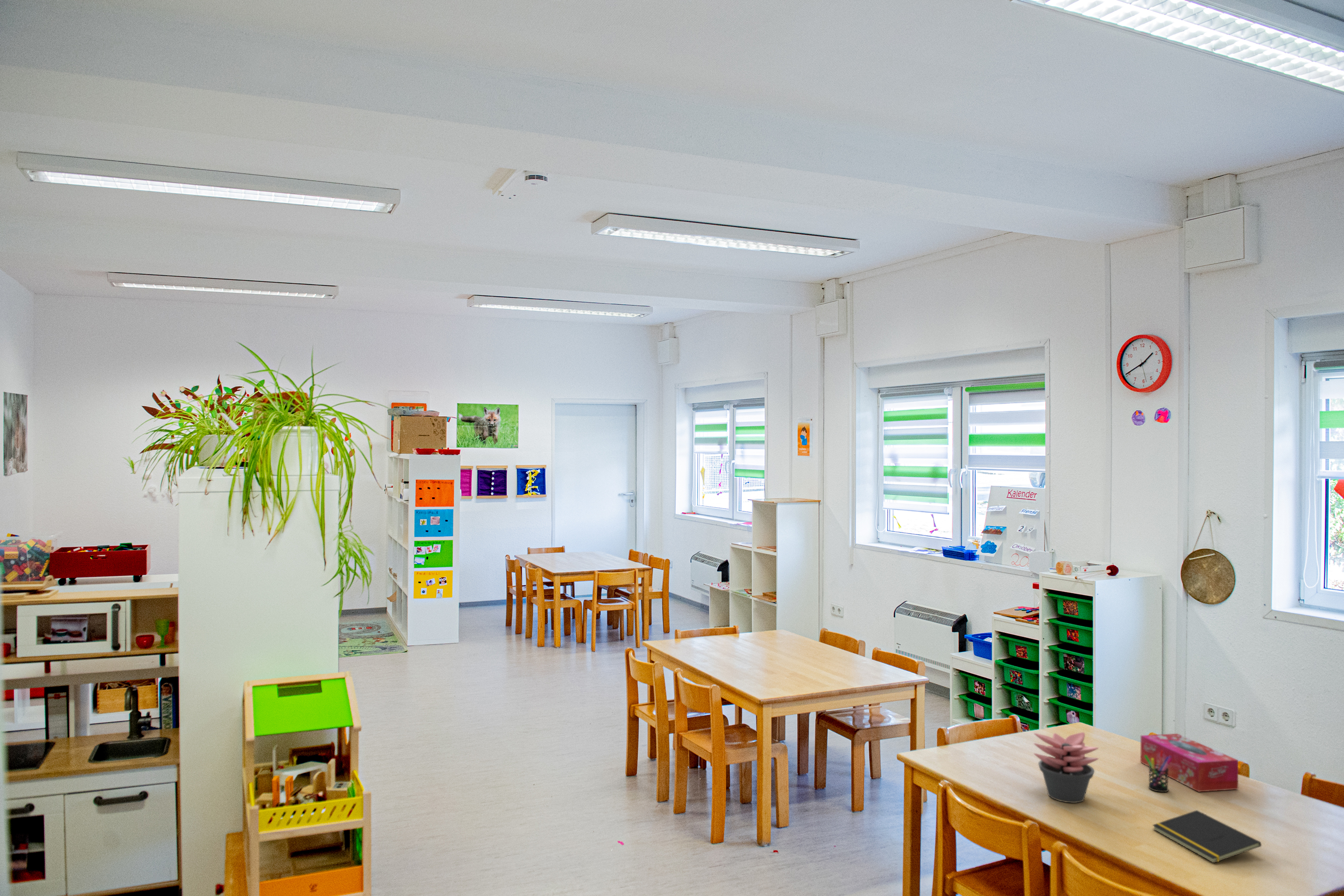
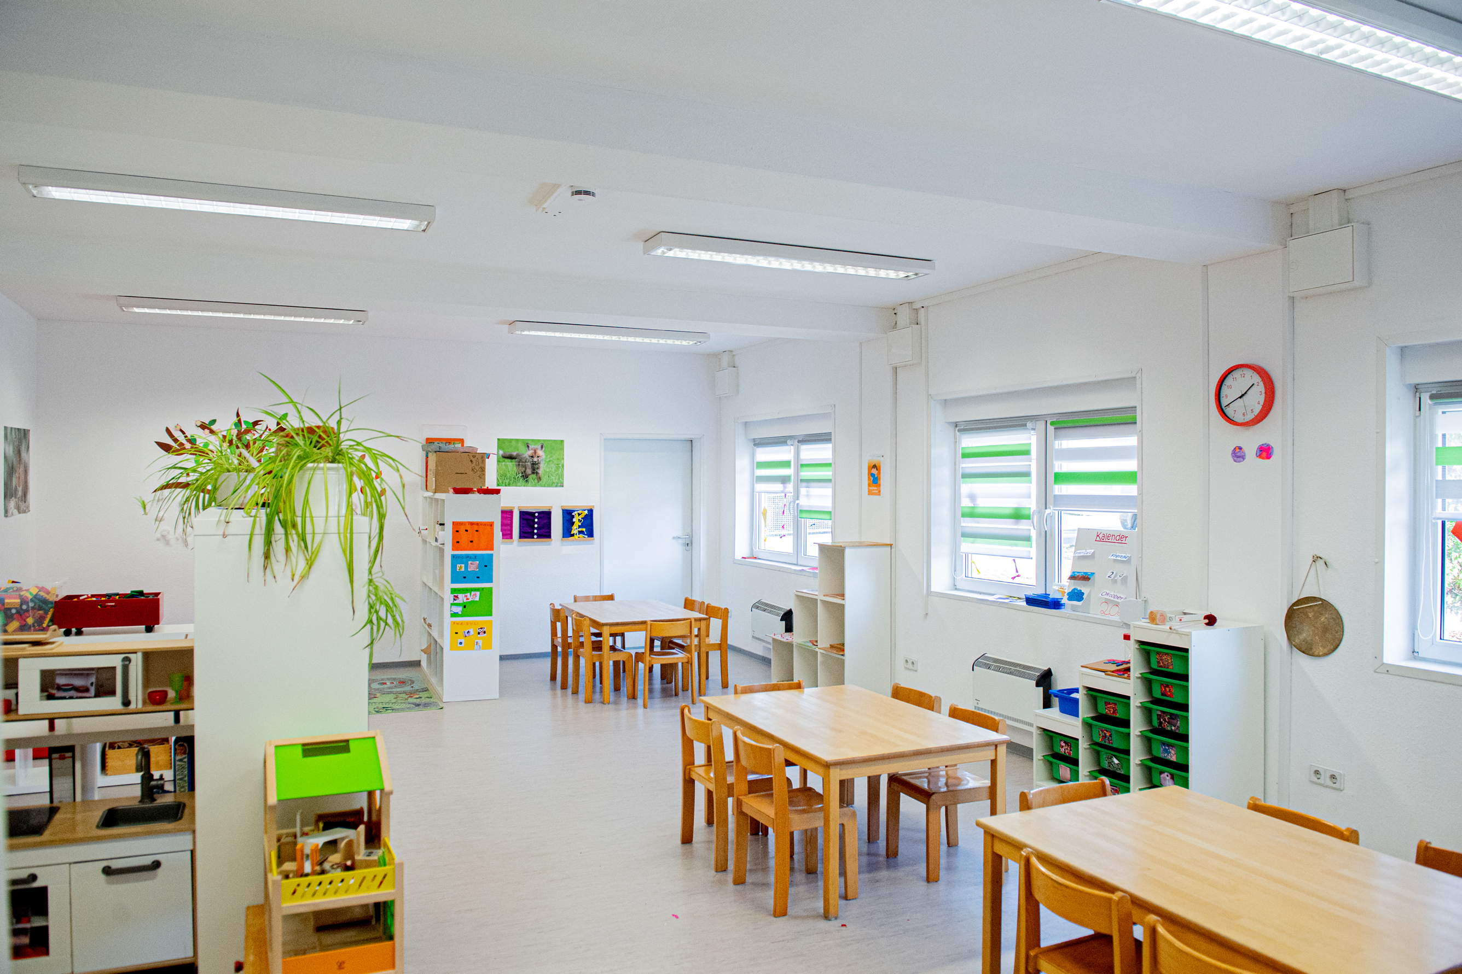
- pen holder [1144,751,1172,793]
- notepad [1152,810,1262,863]
- tissue box [1140,733,1239,792]
- succulent plant [1033,732,1099,803]
